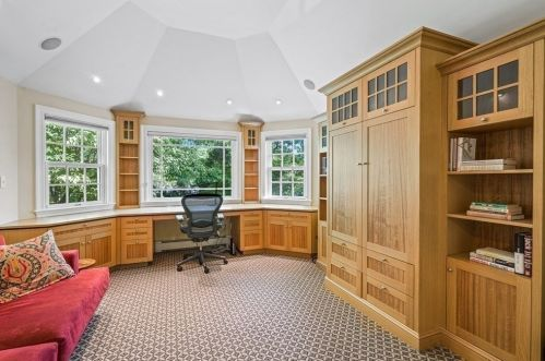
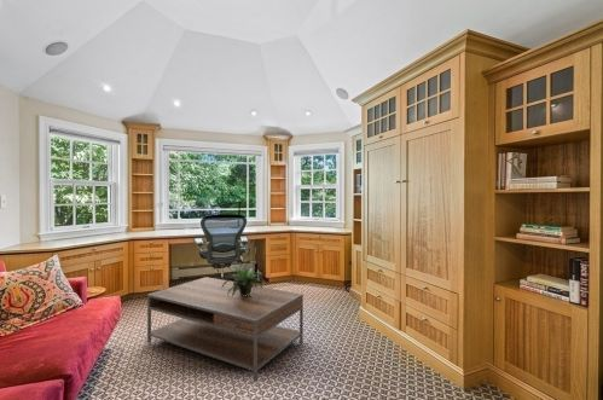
+ coffee table [146,276,305,382]
+ potted plant [222,265,265,296]
